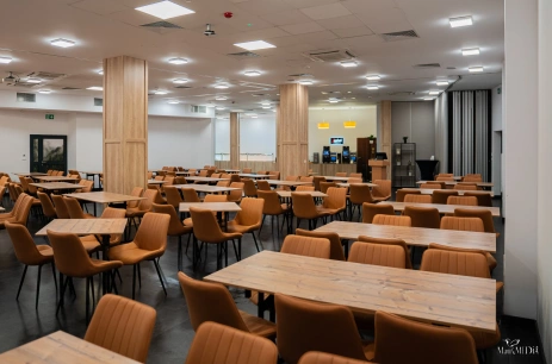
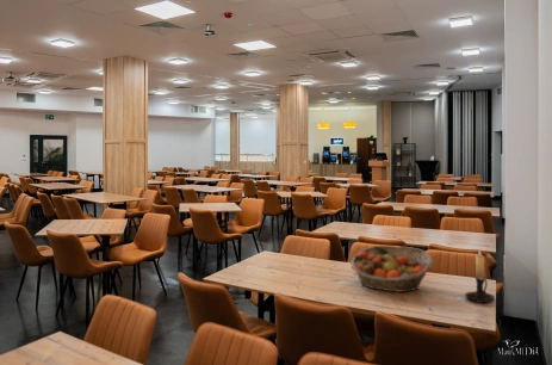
+ candle holder [464,248,496,304]
+ fruit basket [349,245,434,293]
